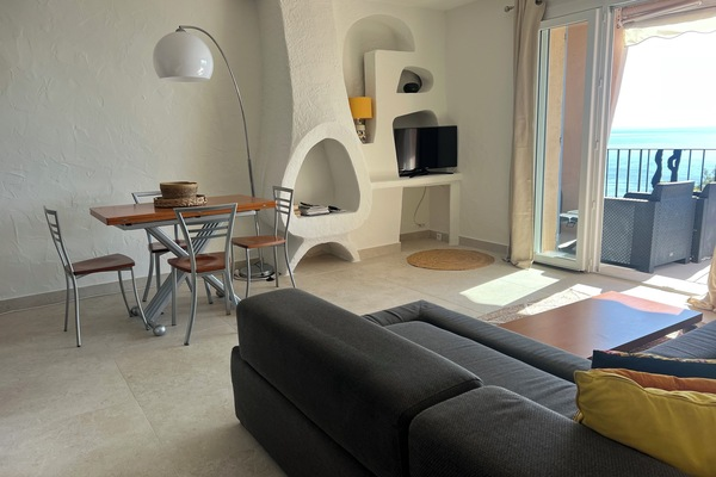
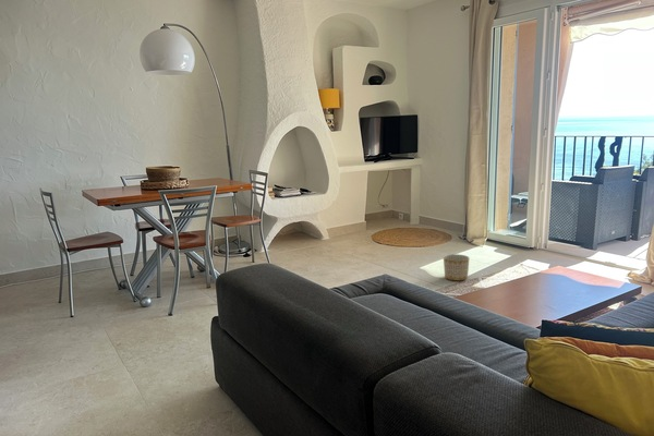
+ planter [443,253,470,281]
